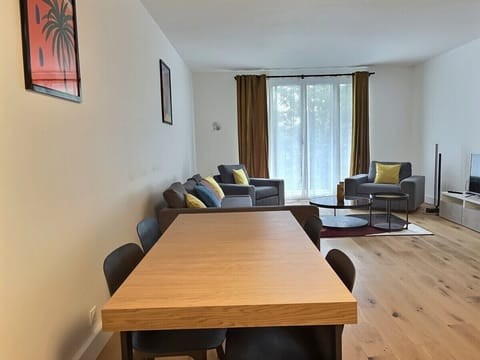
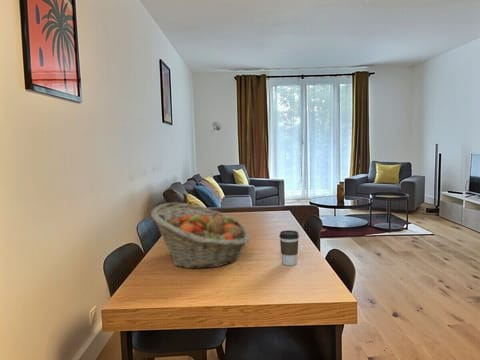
+ fruit basket [150,201,250,270]
+ coffee cup [278,229,300,266]
